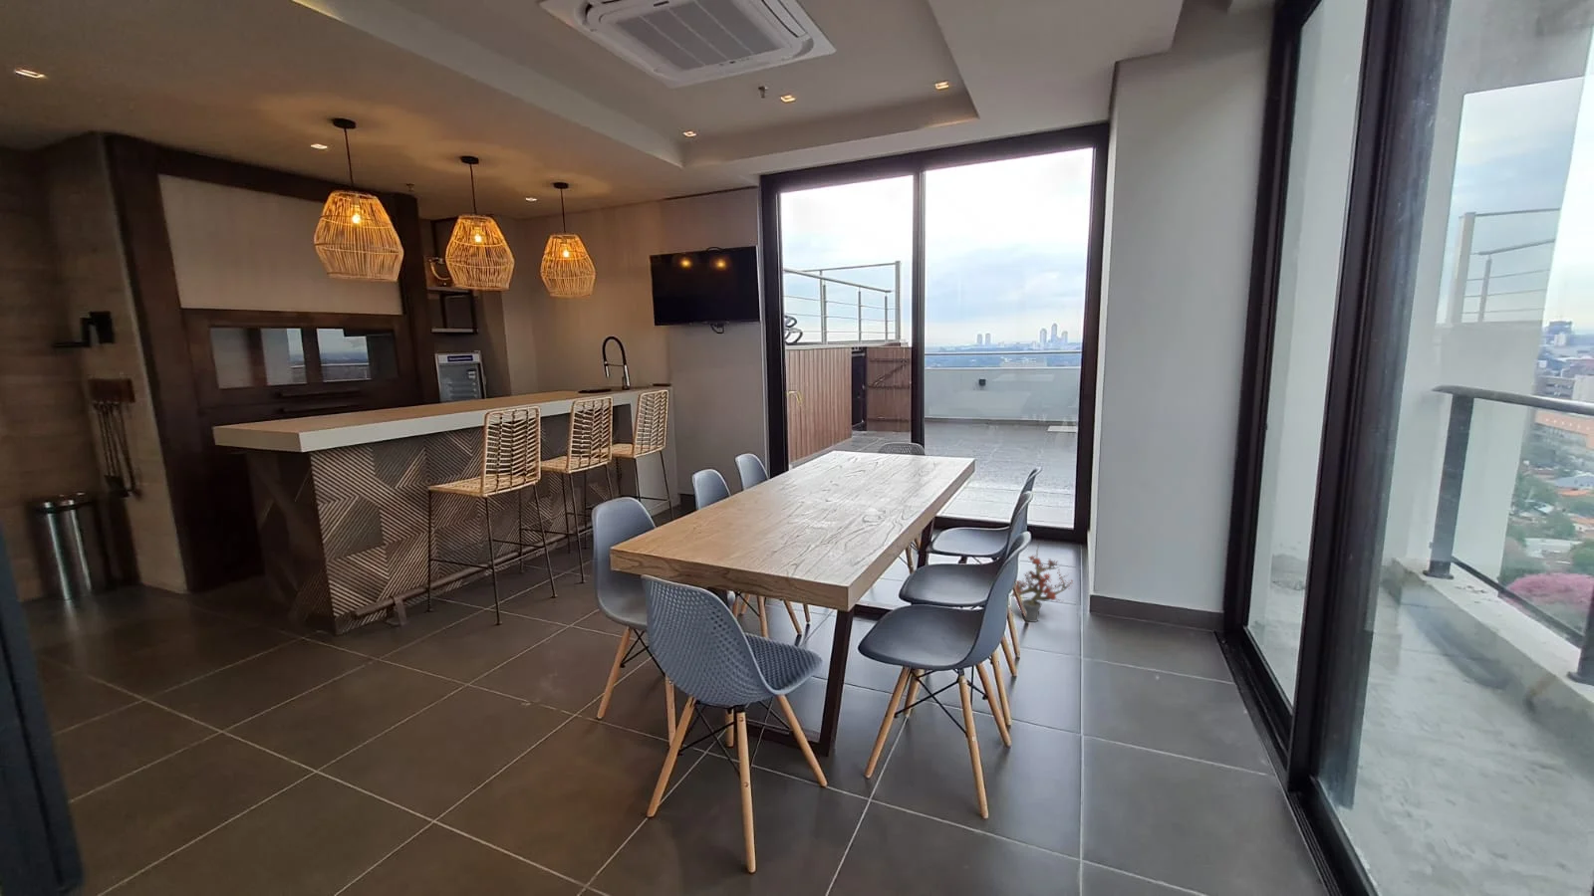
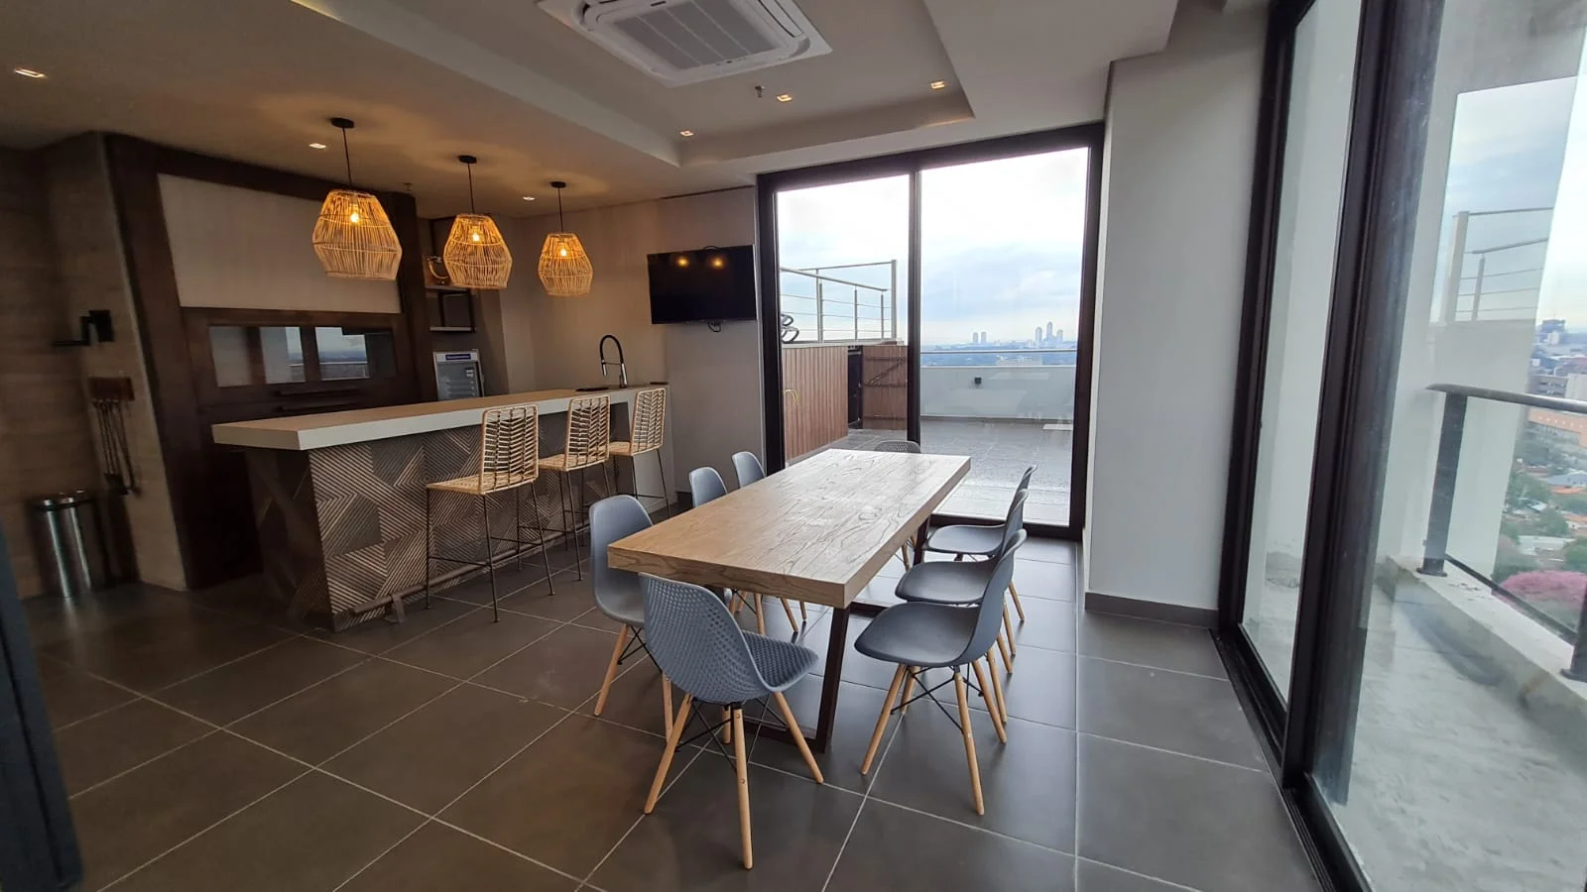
- potted plant [1010,543,1076,624]
